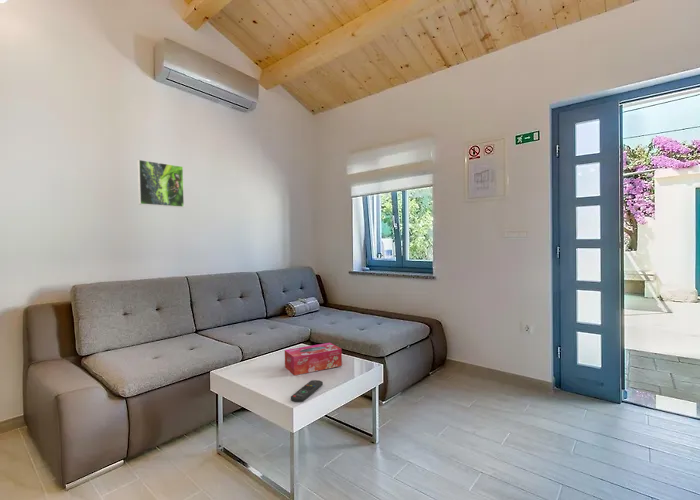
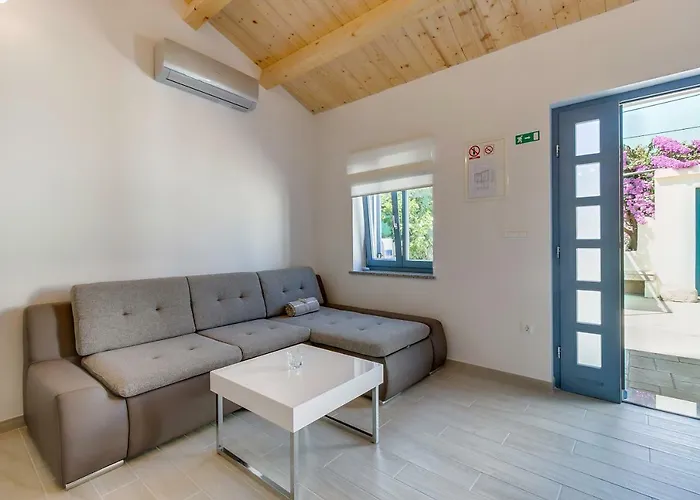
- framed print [136,159,185,208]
- tissue box [284,342,343,376]
- remote control [290,379,324,403]
